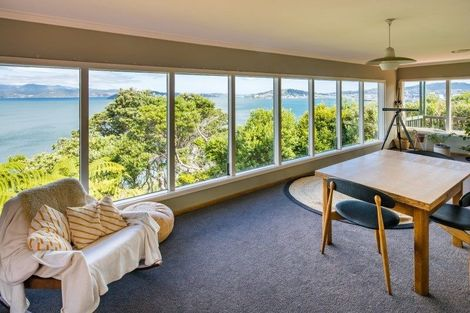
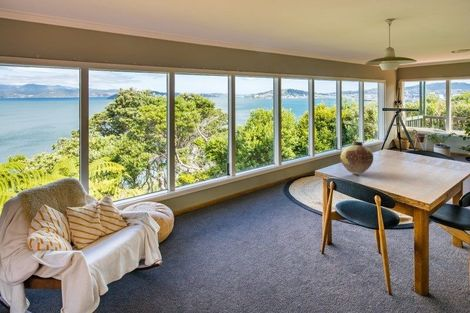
+ vase [340,141,374,175]
